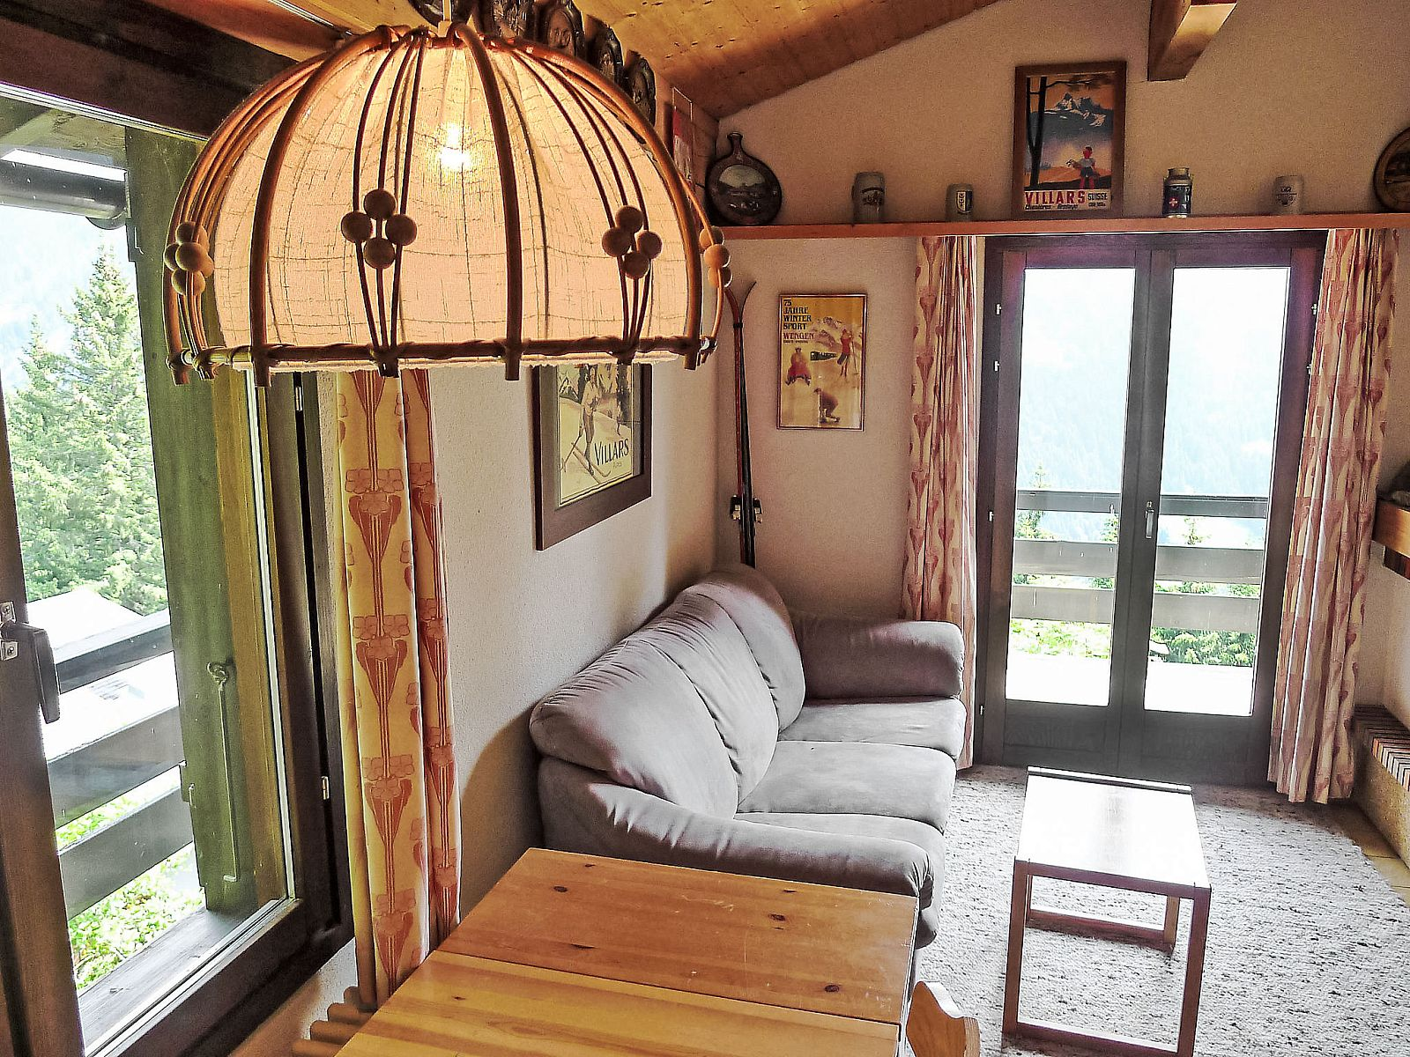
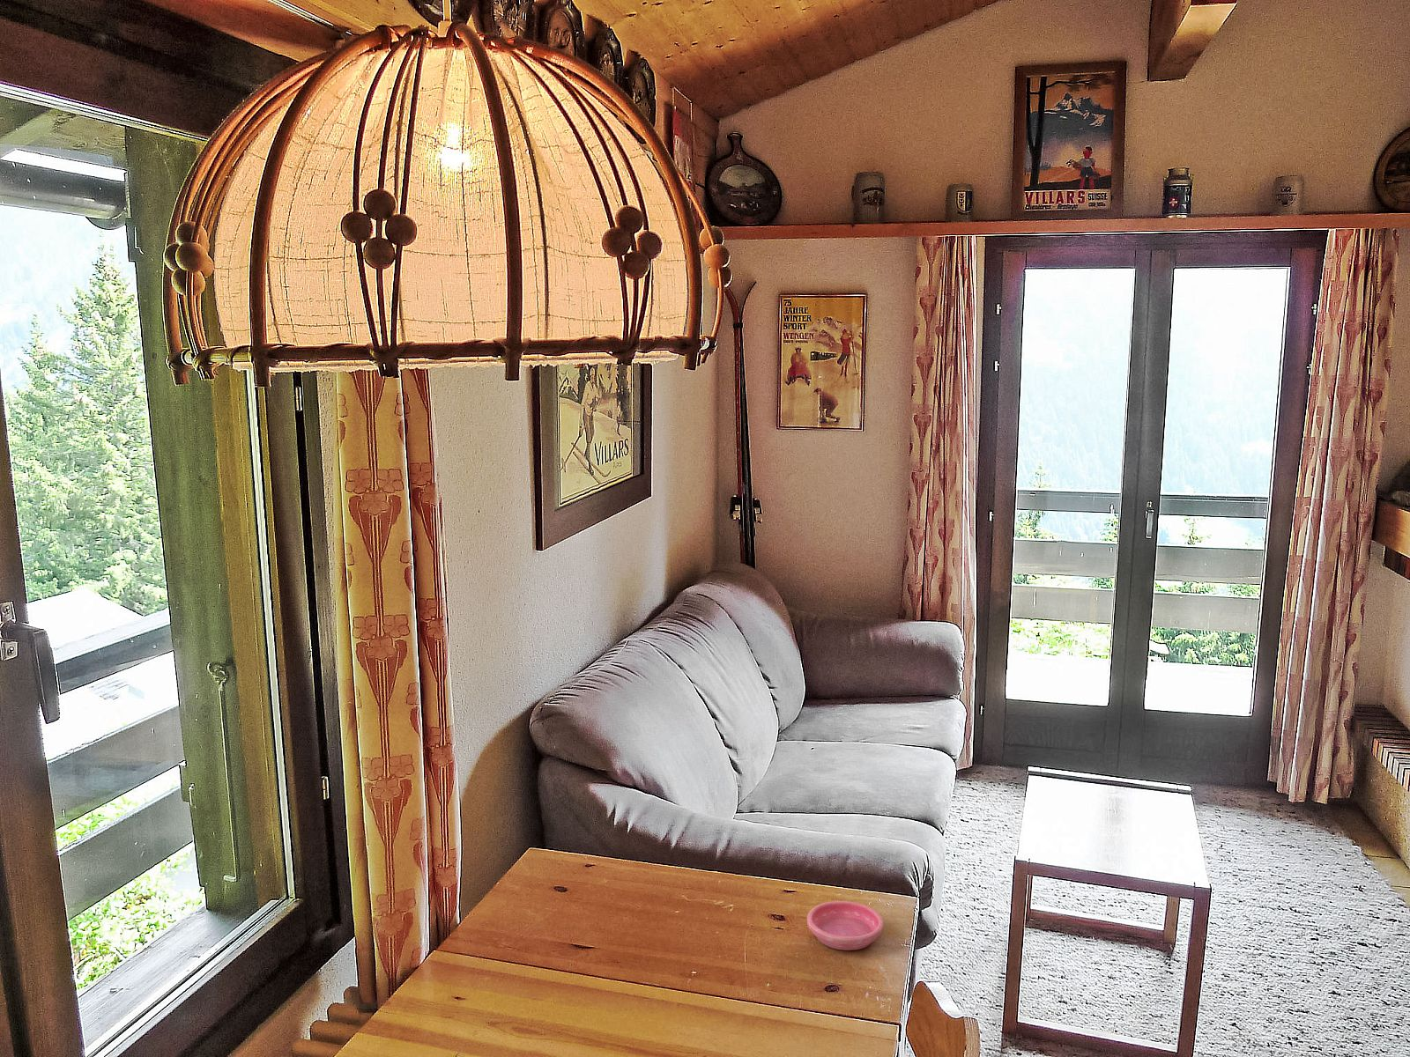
+ saucer [806,900,884,952]
